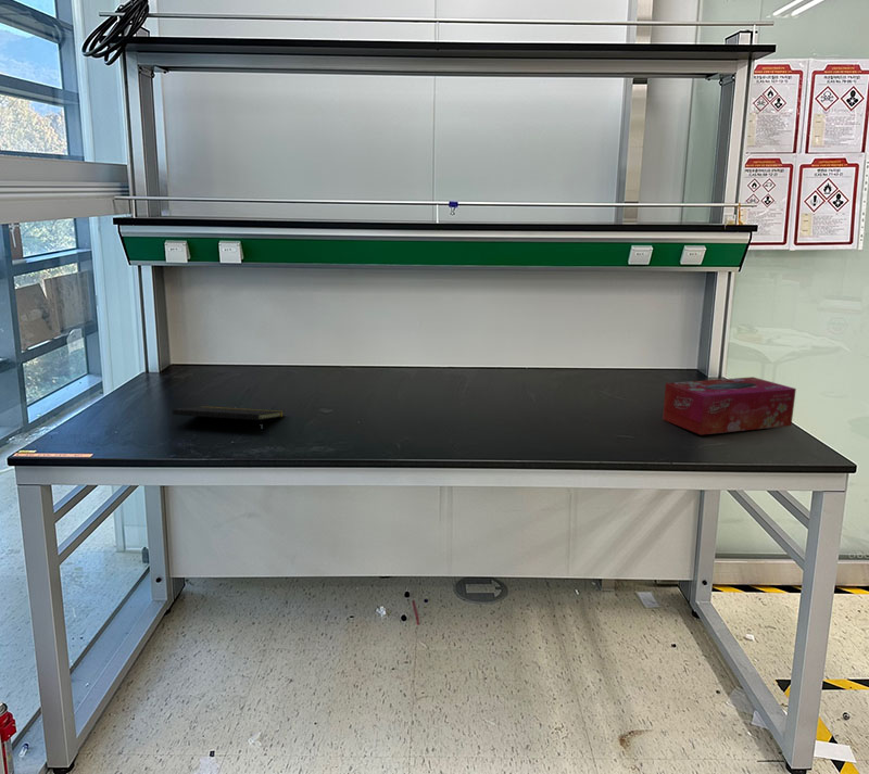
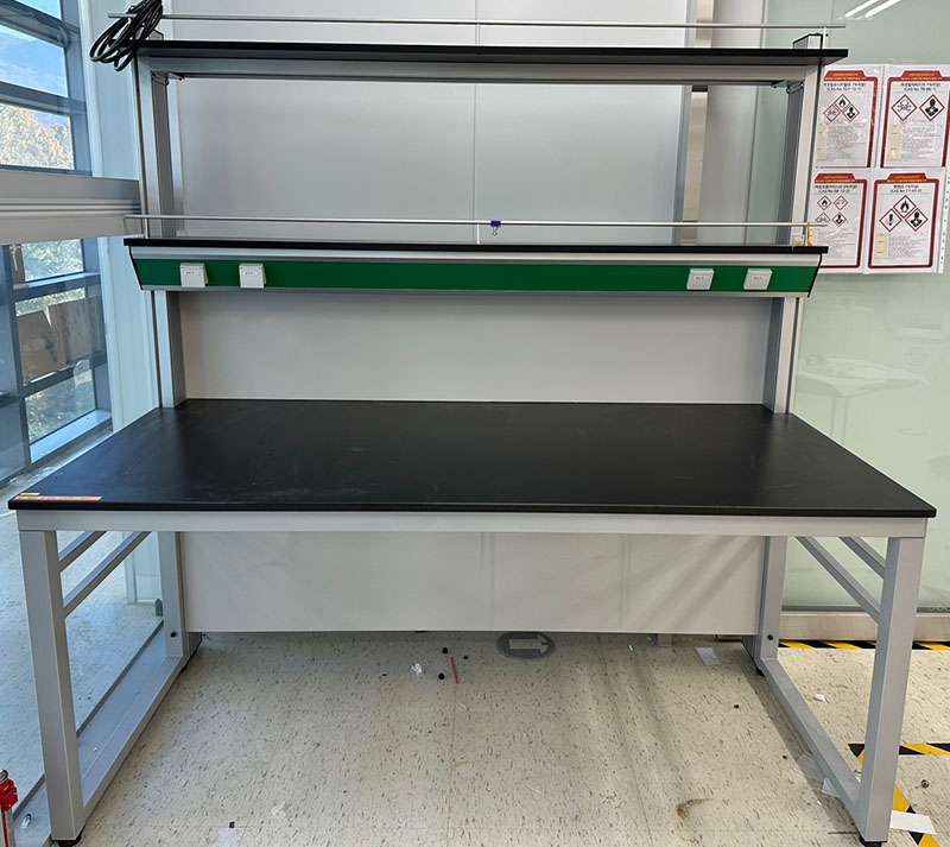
- notepad [172,405,285,433]
- tissue box [662,376,797,436]
